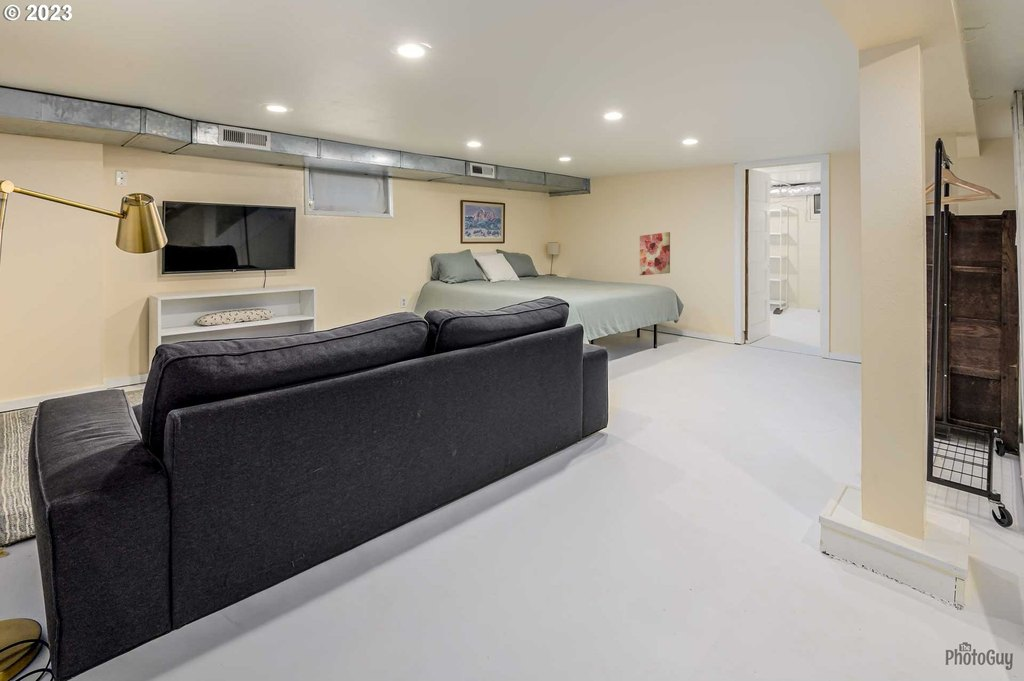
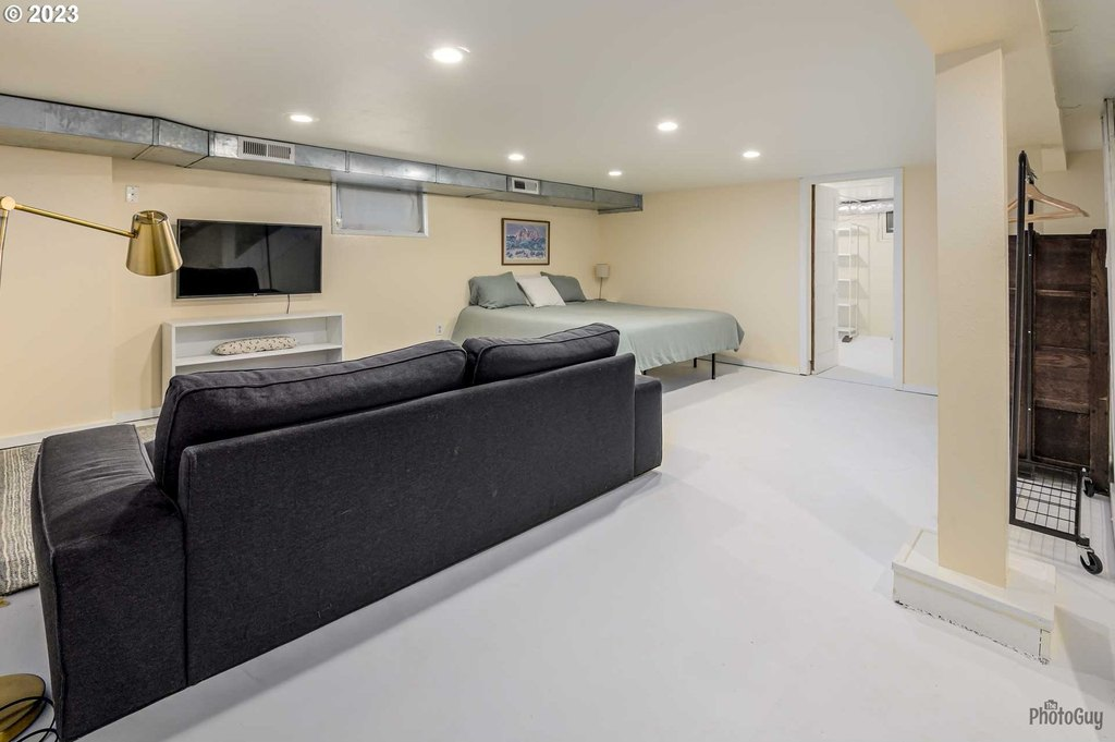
- wall art [639,231,671,276]
